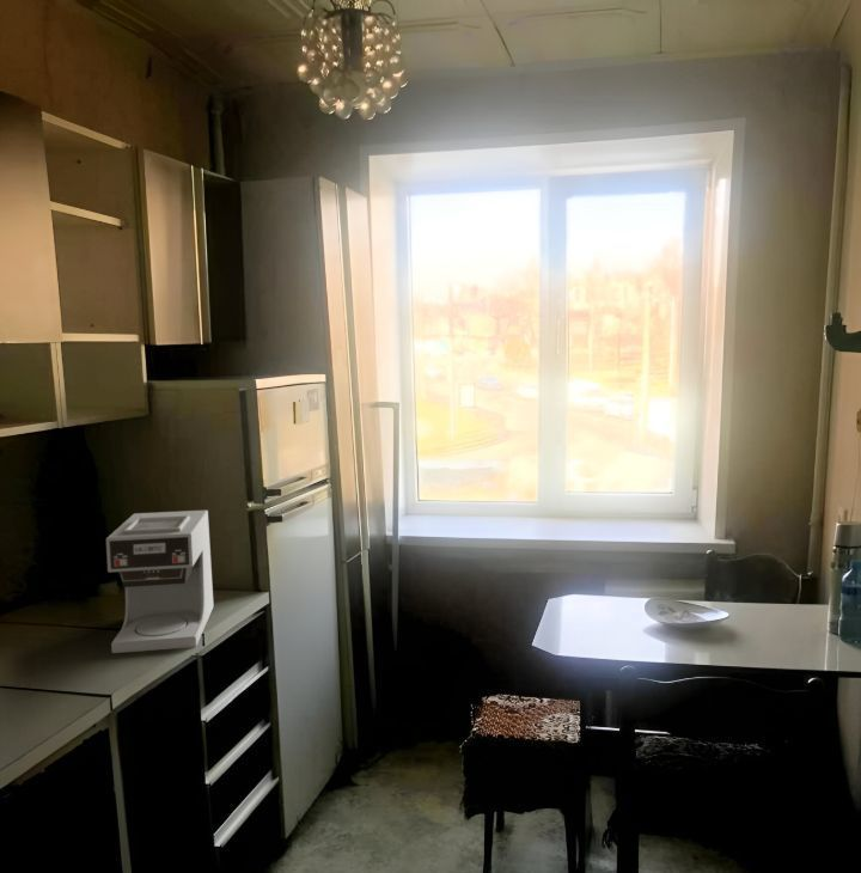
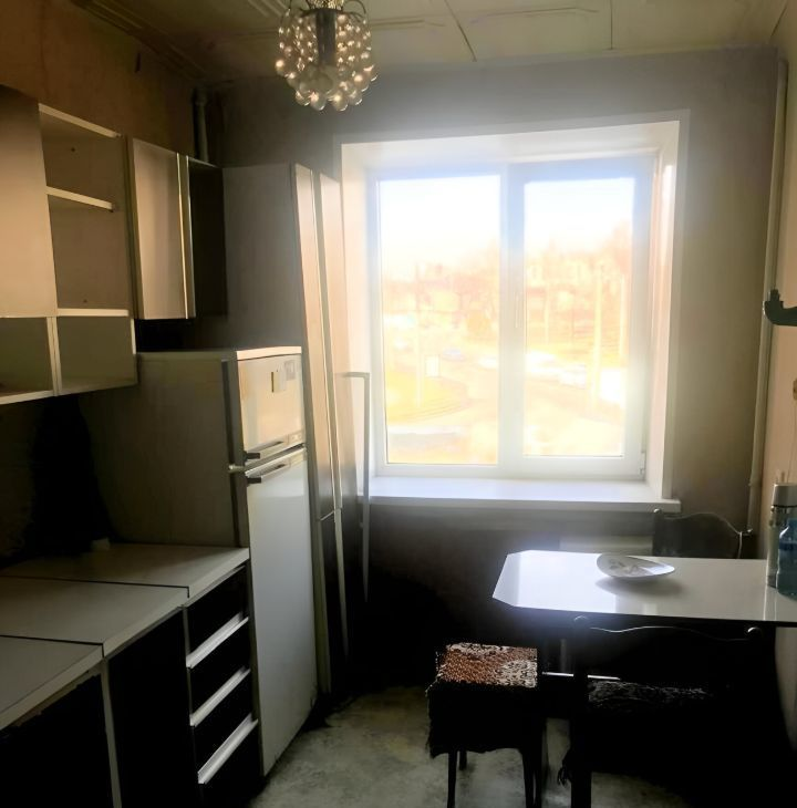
- coffee maker [105,509,215,654]
